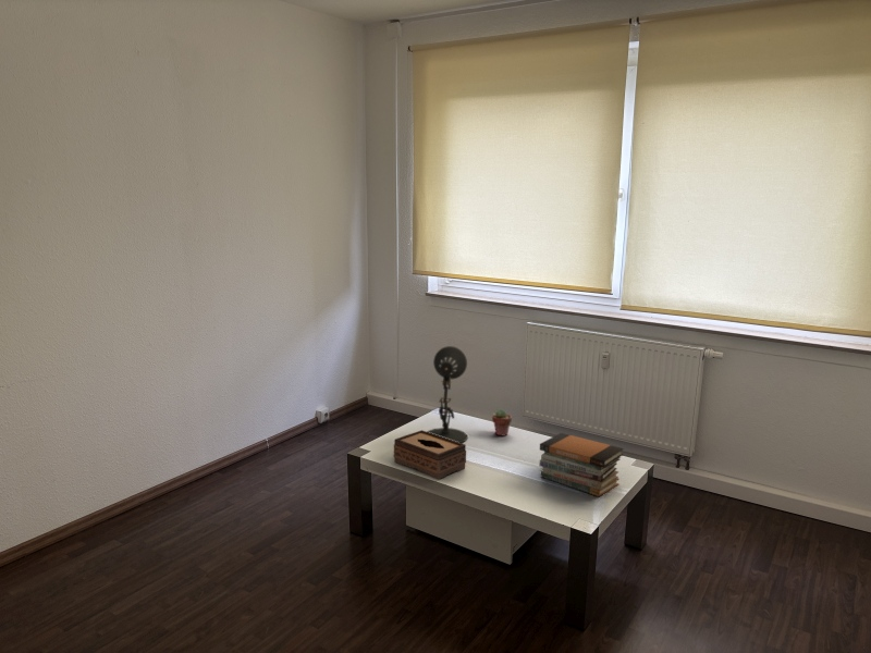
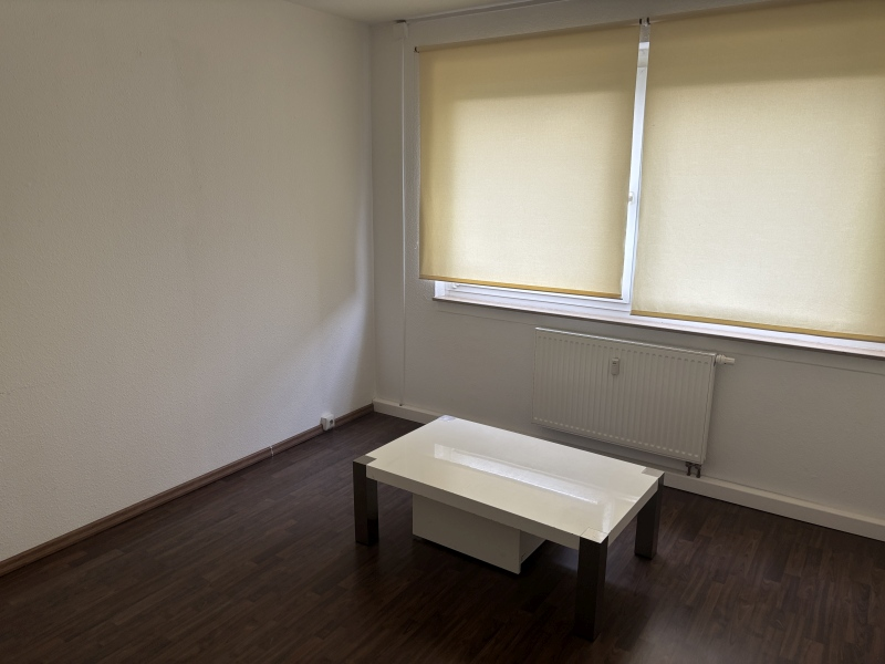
- tissue box [393,429,467,480]
- desk lamp [427,345,469,444]
- book stack [538,432,625,497]
- potted succulent [491,408,513,438]
